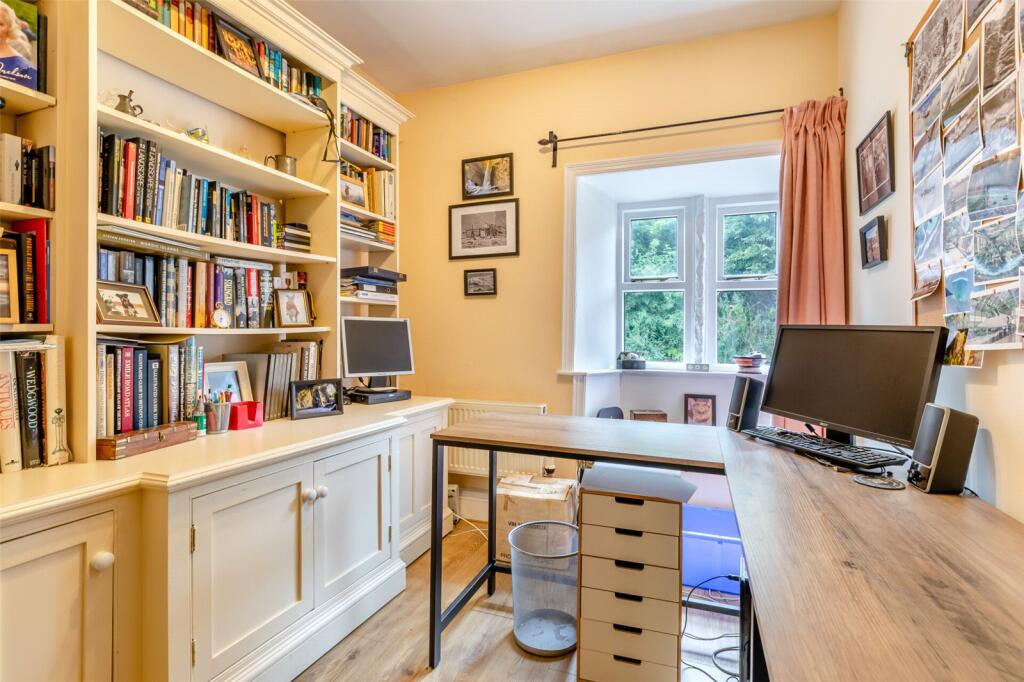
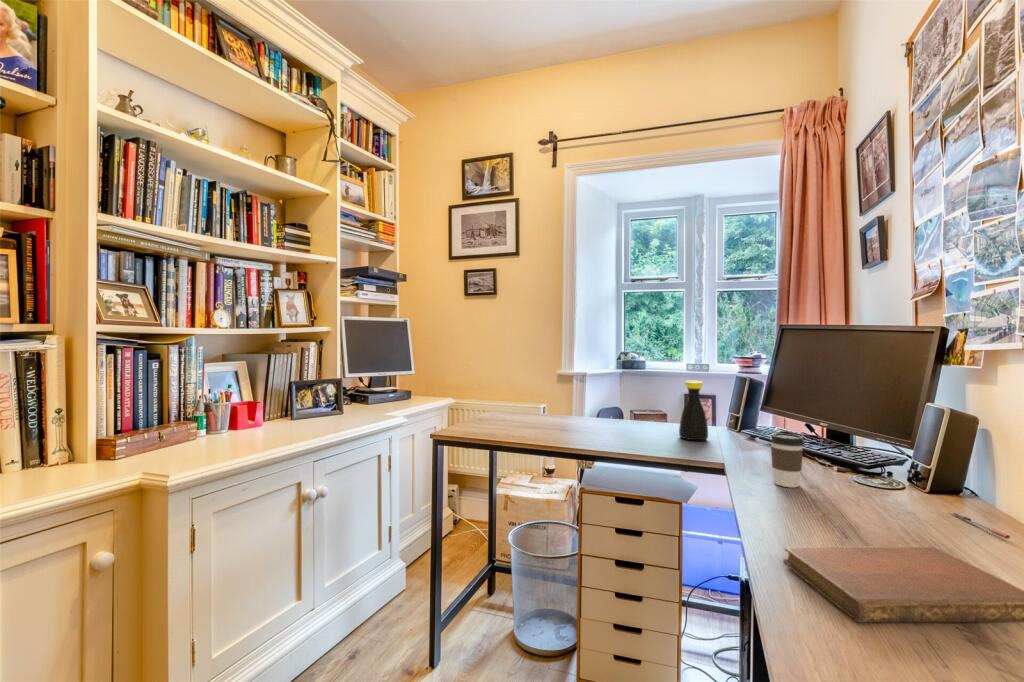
+ notebook [782,545,1024,623]
+ coffee cup [769,432,805,488]
+ bottle [678,380,709,441]
+ pen [949,511,1012,540]
